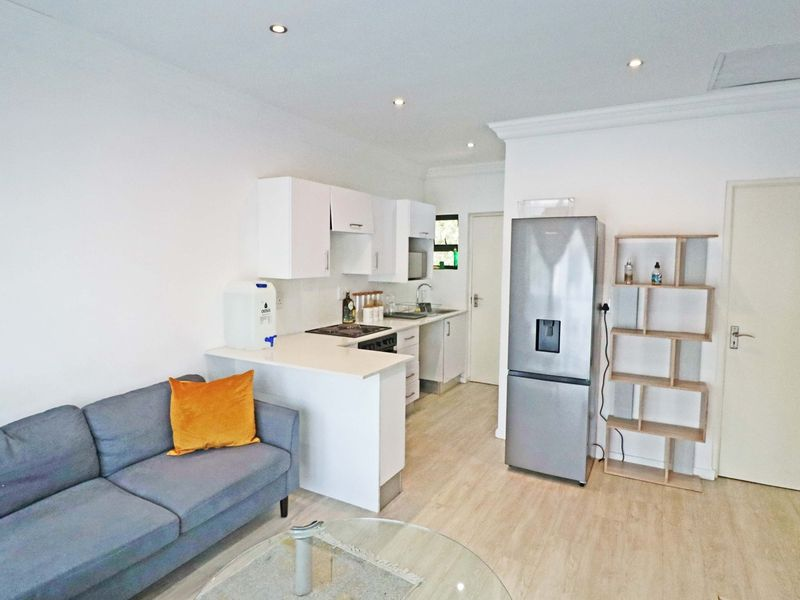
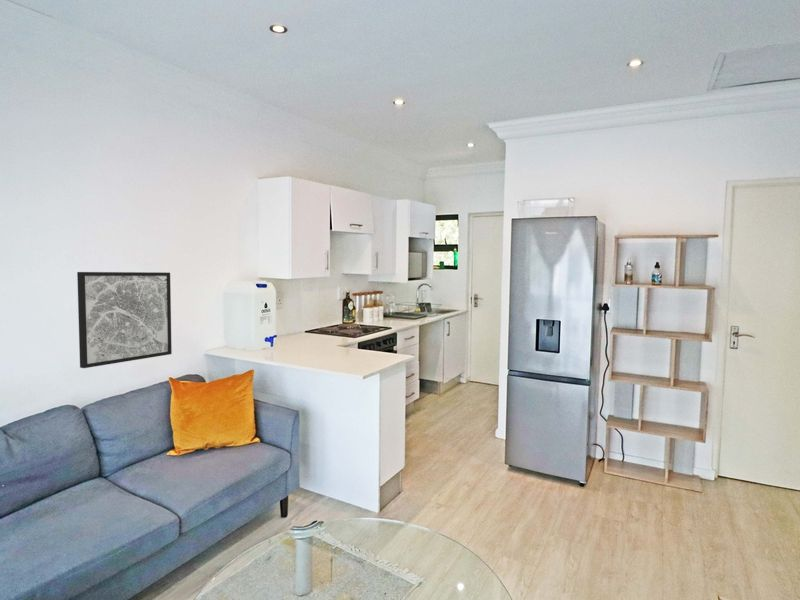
+ wall art [76,271,173,369]
